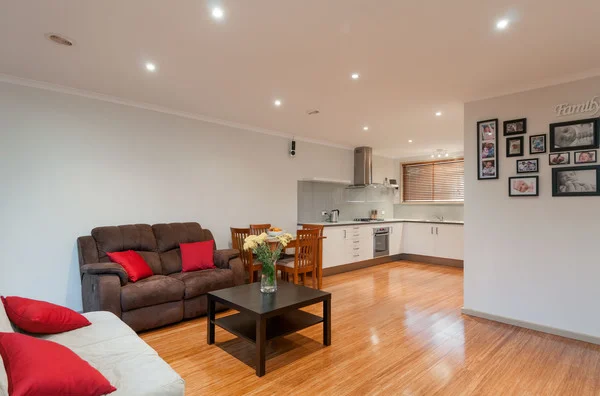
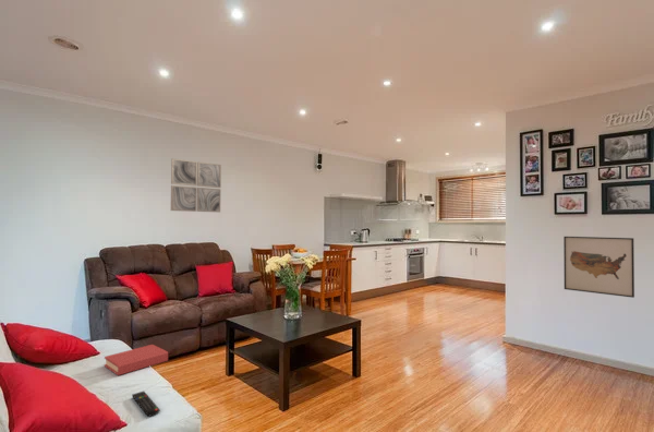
+ remote control [131,391,161,417]
+ hardback book [104,344,169,376]
+ wall art [170,157,222,214]
+ wall art [562,236,635,299]
